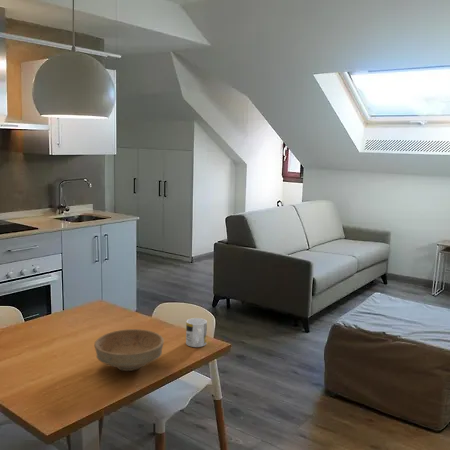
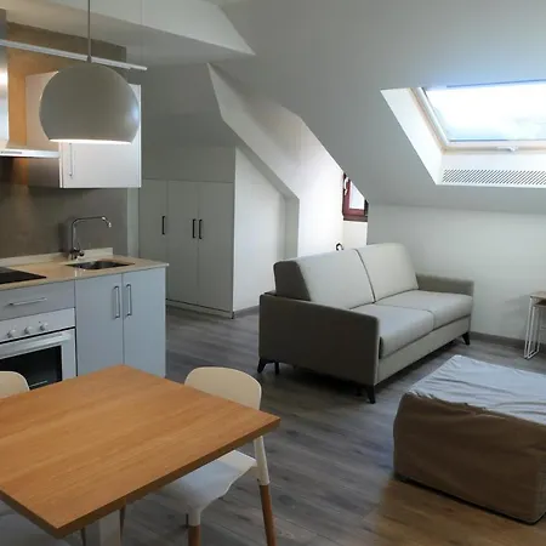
- mug [185,317,208,348]
- bowl [93,328,165,372]
